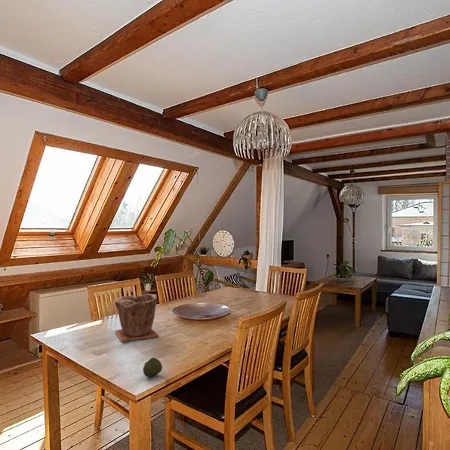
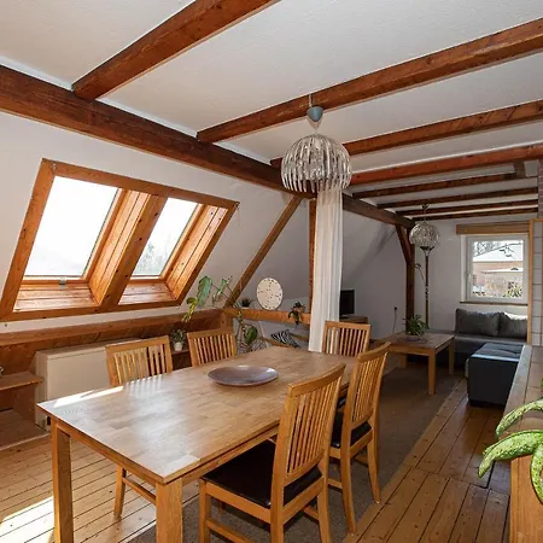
- plant pot [114,293,160,342]
- fruit [142,356,163,378]
